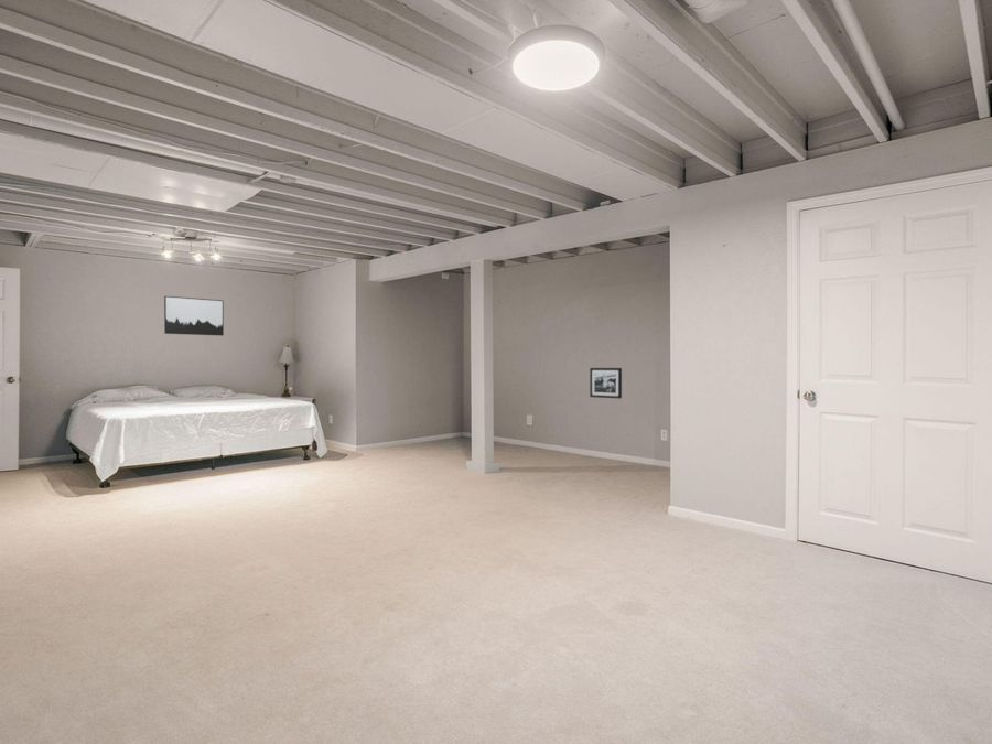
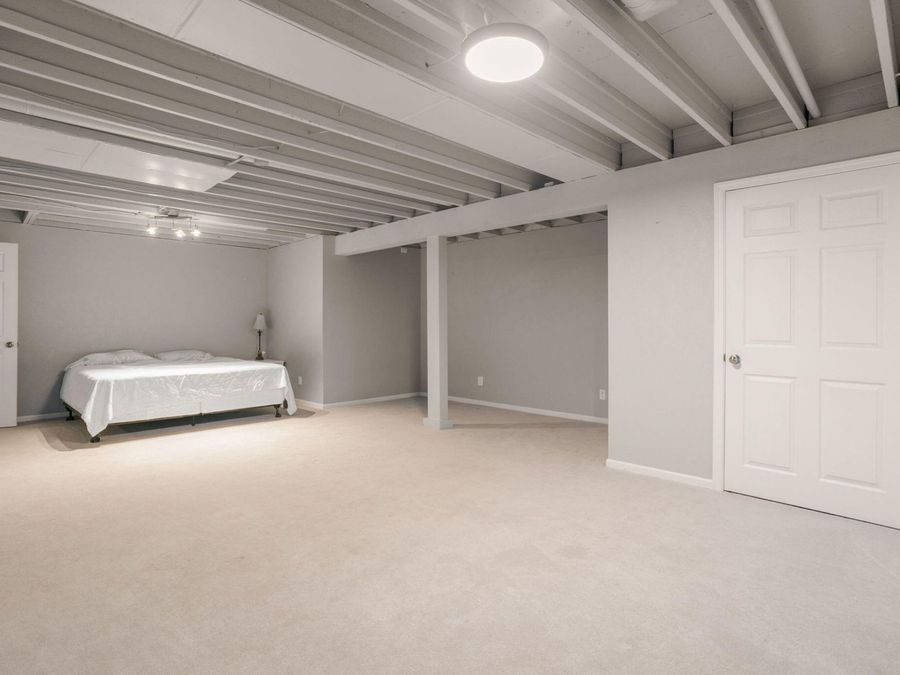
- wall art [163,295,225,337]
- picture frame [589,367,623,399]
